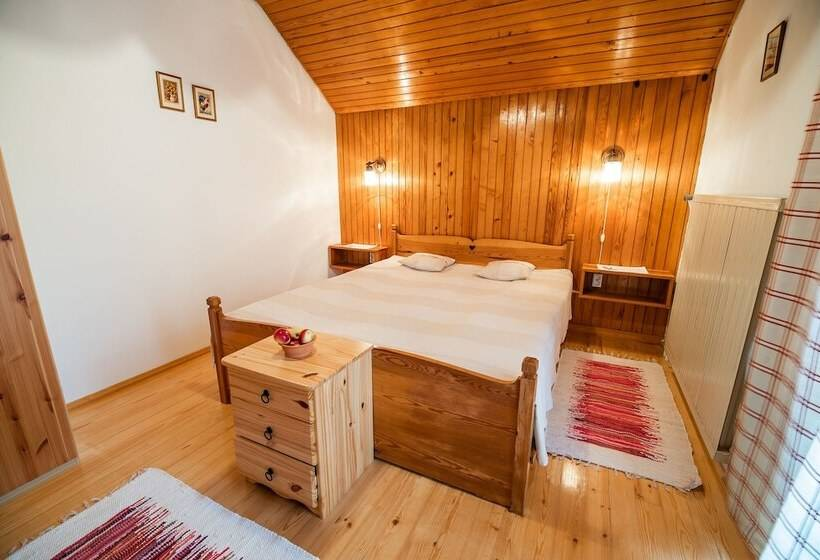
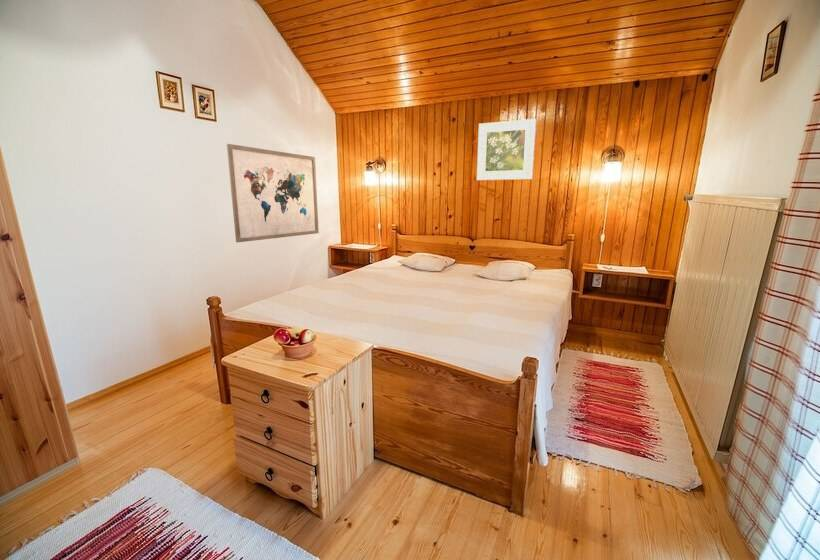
+ wall art [226,143,320,243]
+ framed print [476,118,537,181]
